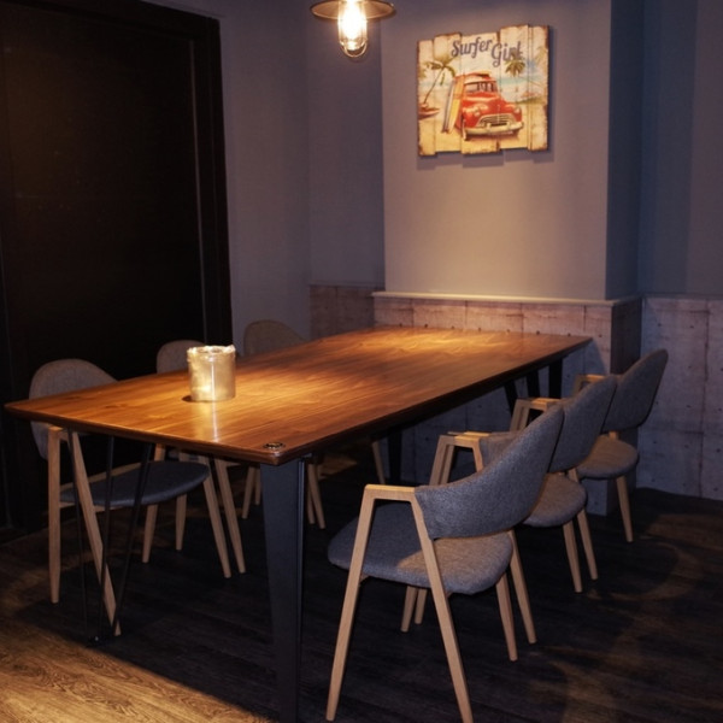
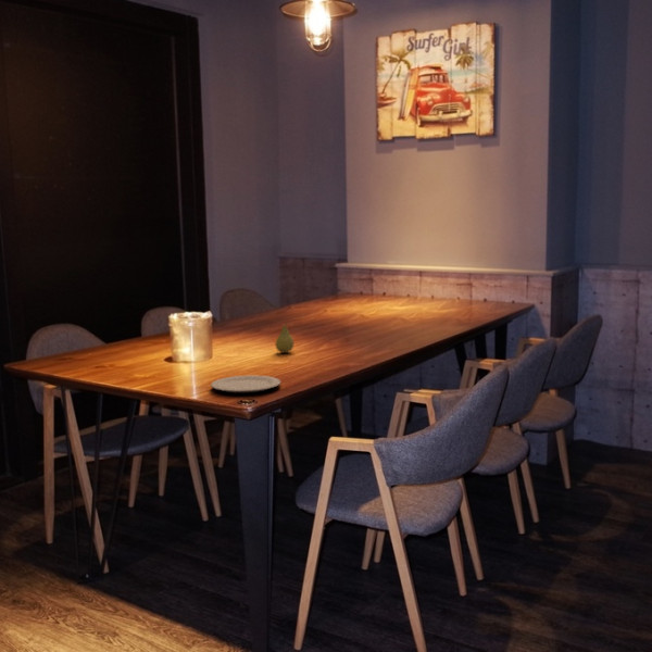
+ fruit [275,322,294,354]
+ plate [210,374,281,394]
